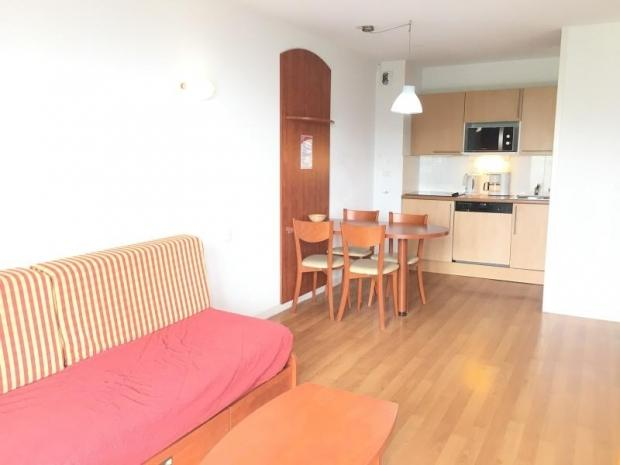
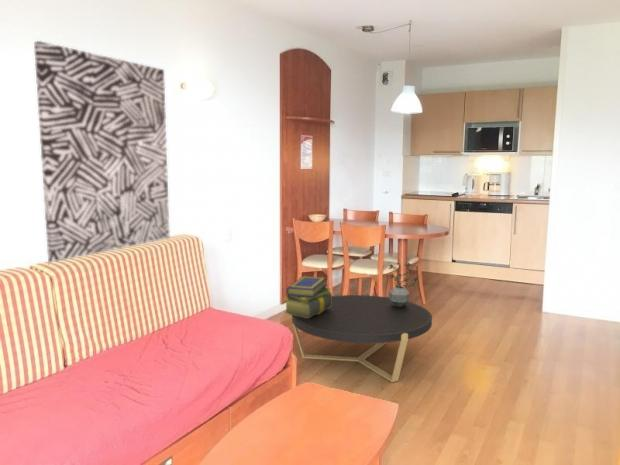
+ coffee table [290,294,433,383]
+ wall art [33,40,171,264]
+ stack of books [283,275,333,318]
+ potted plant [388,261,419,306]
